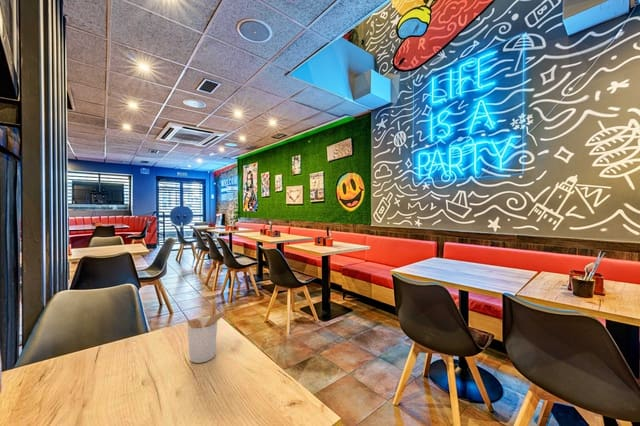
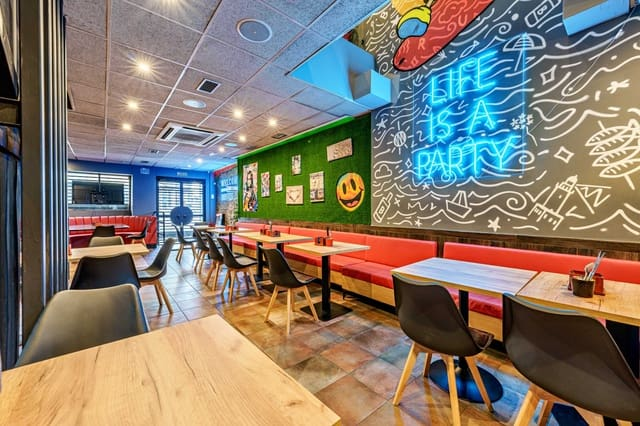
- utensil holder [186,300,231,364]
